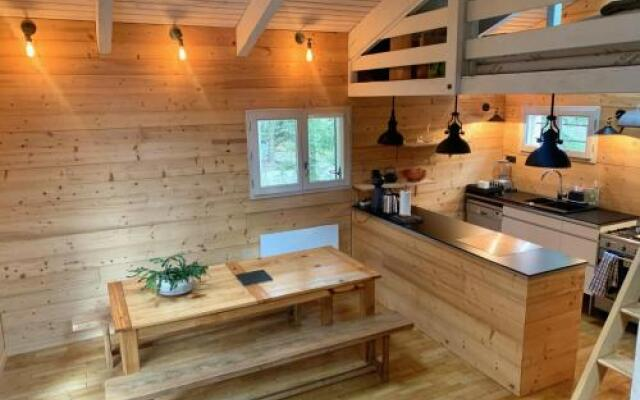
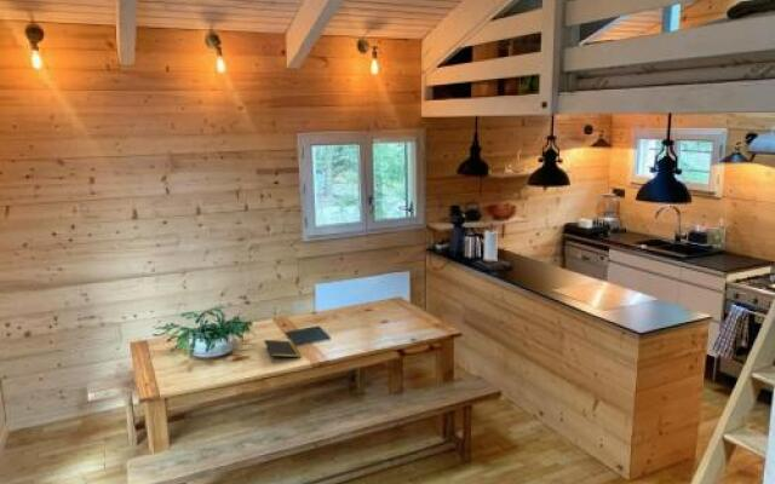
+ notepad [263,339,303,363]
